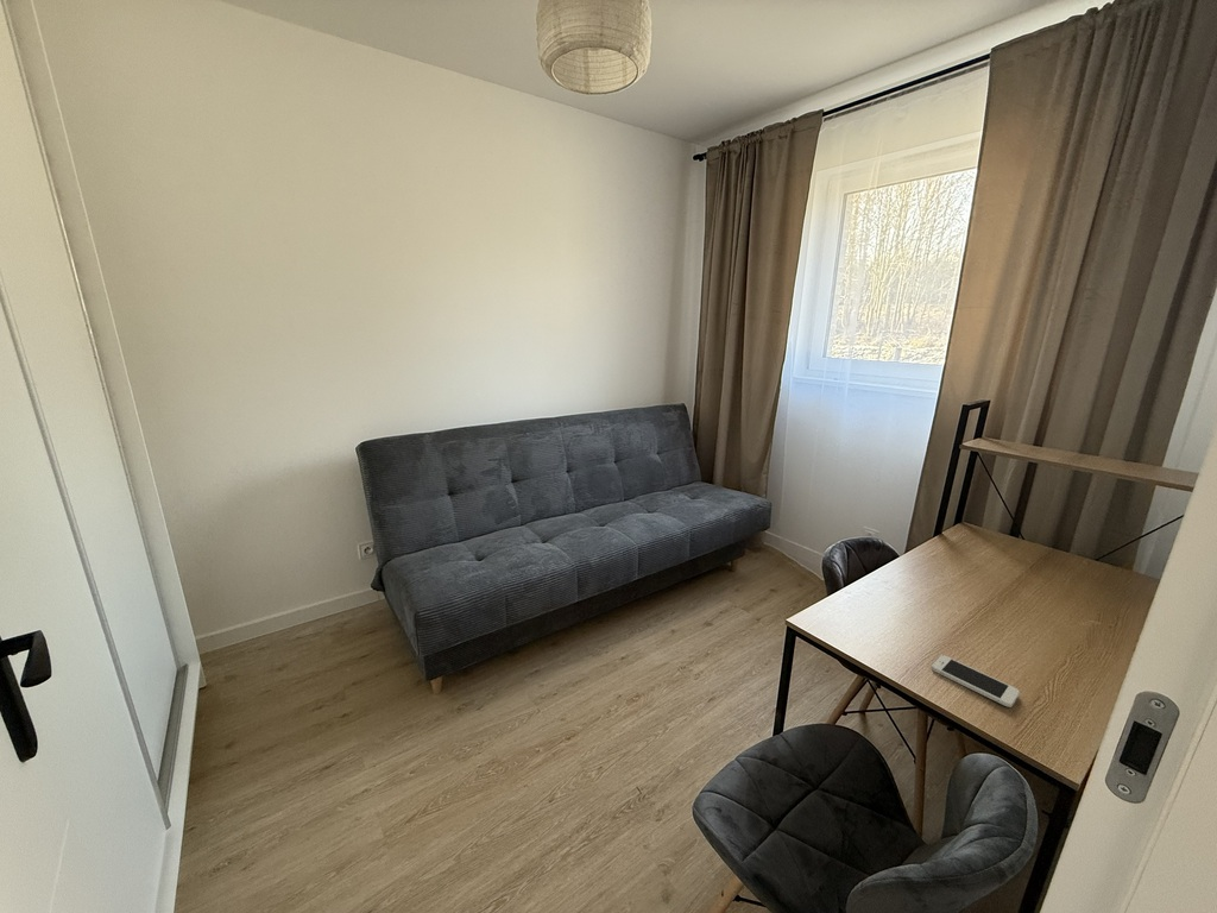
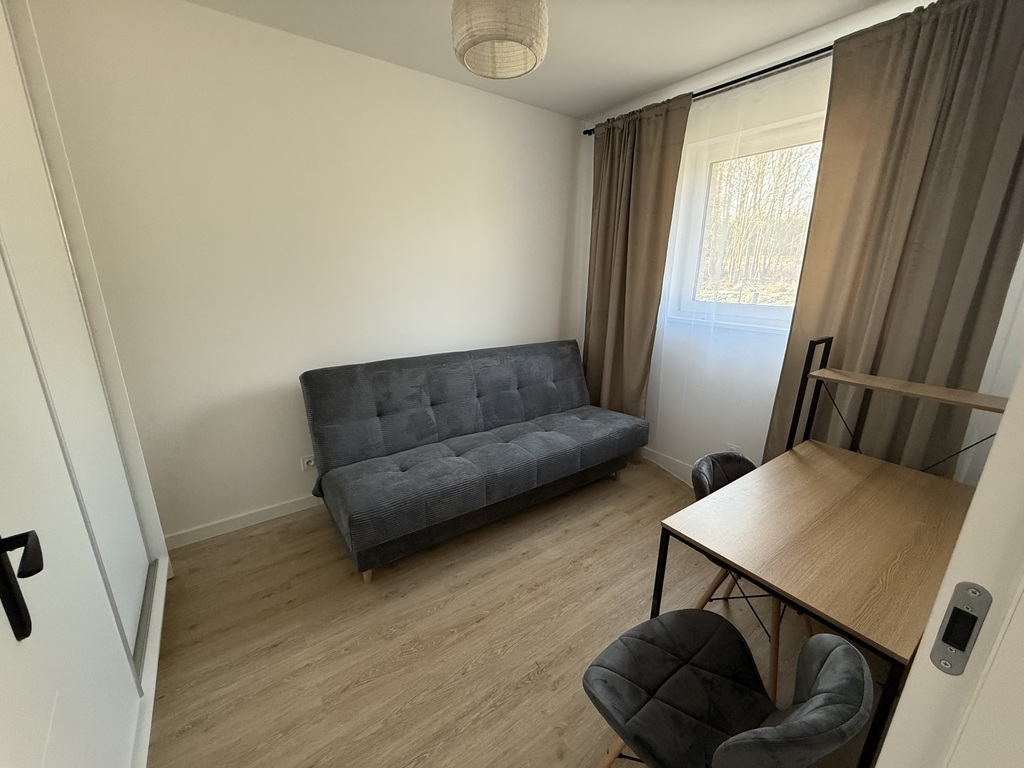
- smartphone [931,654,1021,709]
